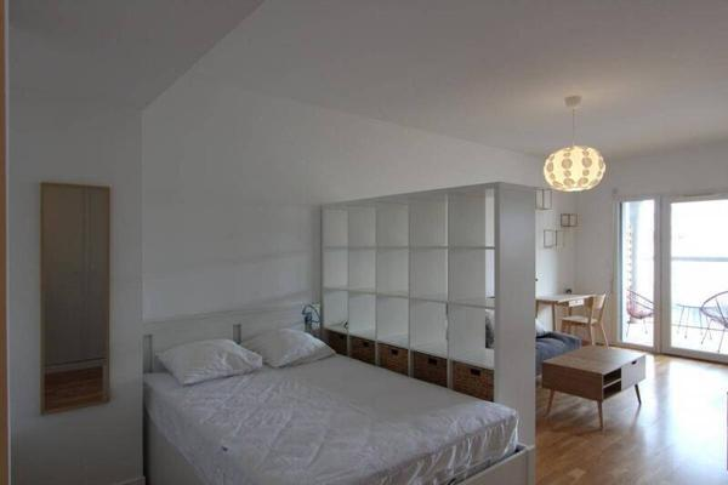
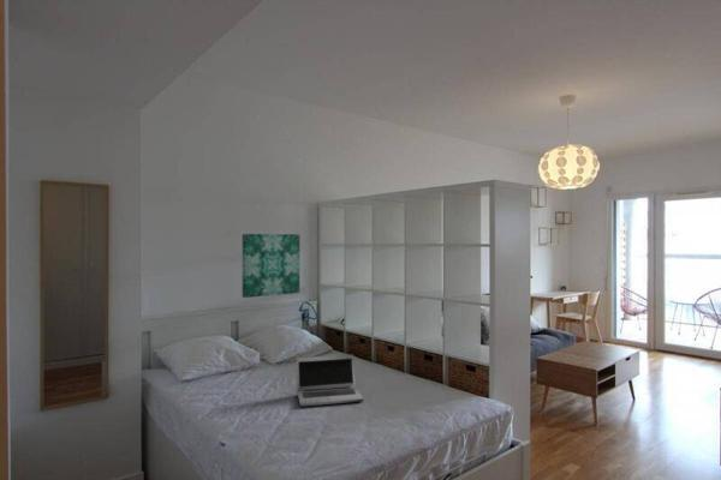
+ laptop [296,354,364,408]
+ wall art [242,233,300,299]
